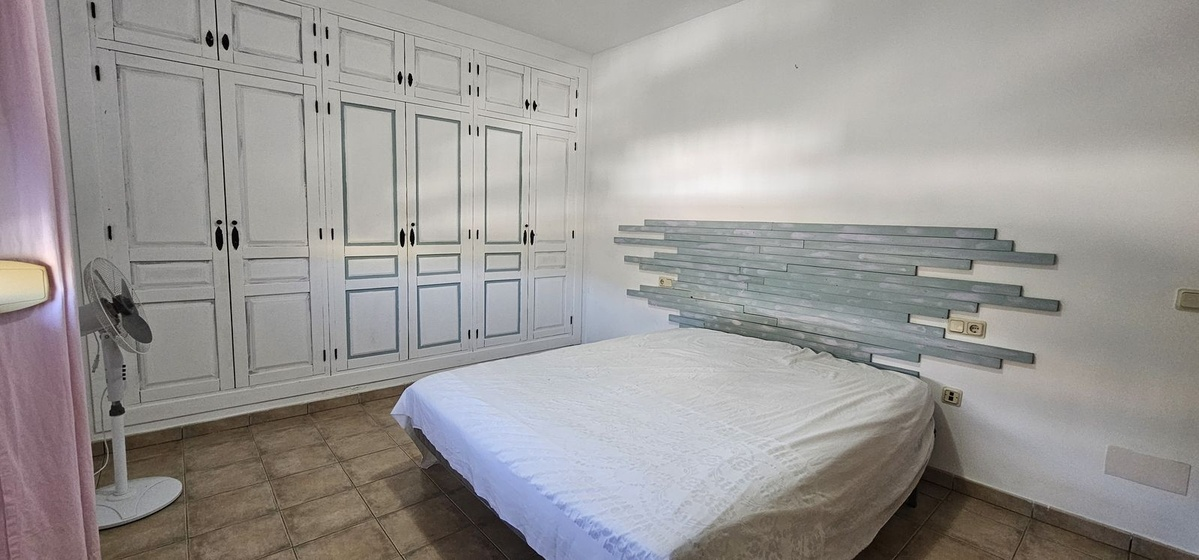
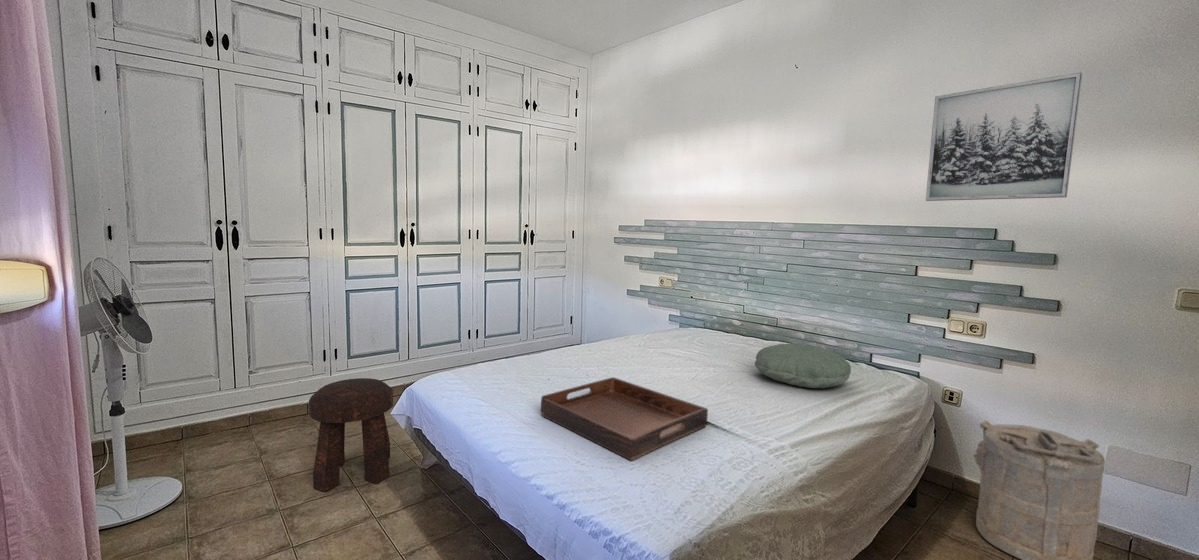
+ laundry hamper [972,420,1106,560]
+ pillow [754,343,852,389]
+ serving tray [540,376,709,462]
+ wall art [925,72,1083,202]
+ stool [308,377,394,493]
